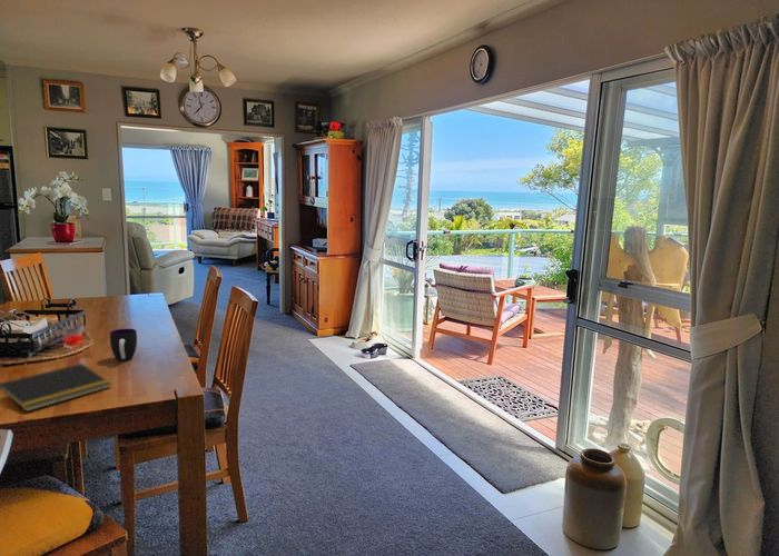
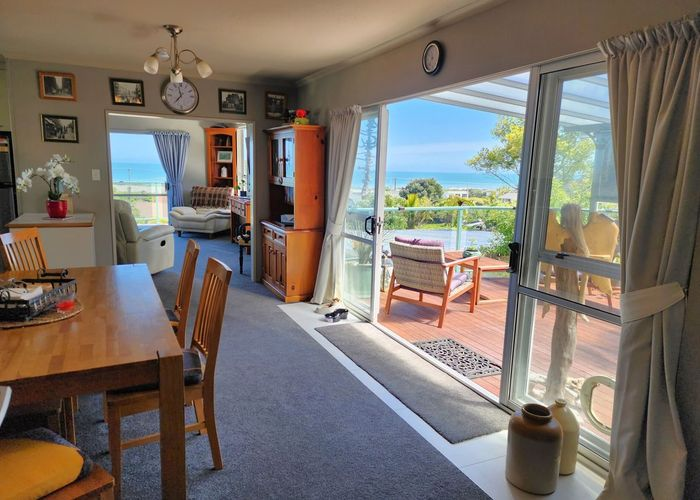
- notepad [0,363,112,413]
- cup [109,328,138,361]
